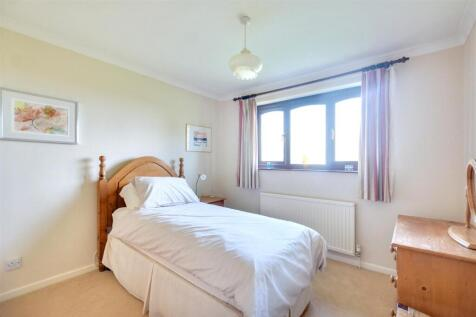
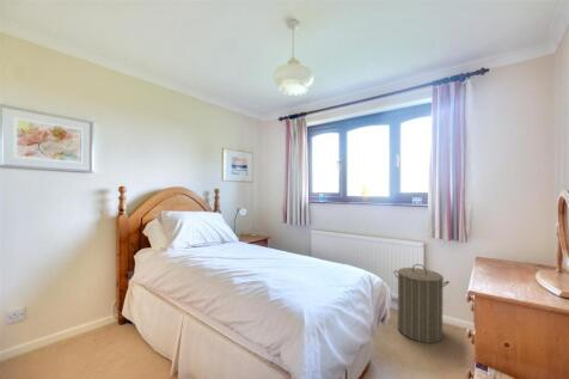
+ laundry hamper [392,263,451,344]
